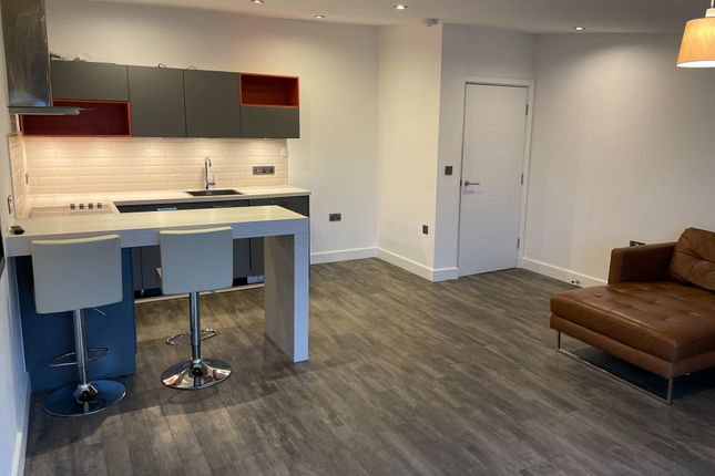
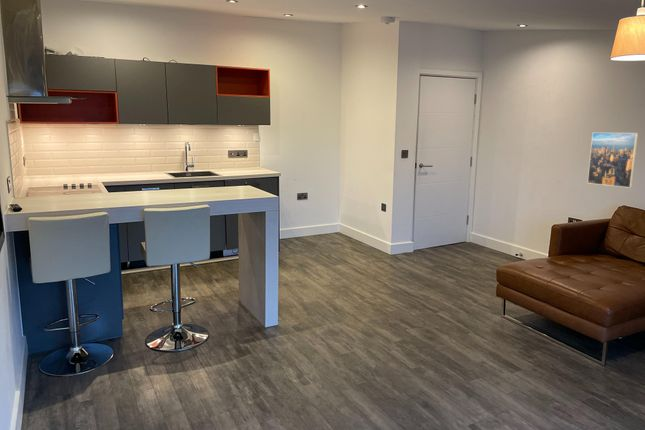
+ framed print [586,132,639,189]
